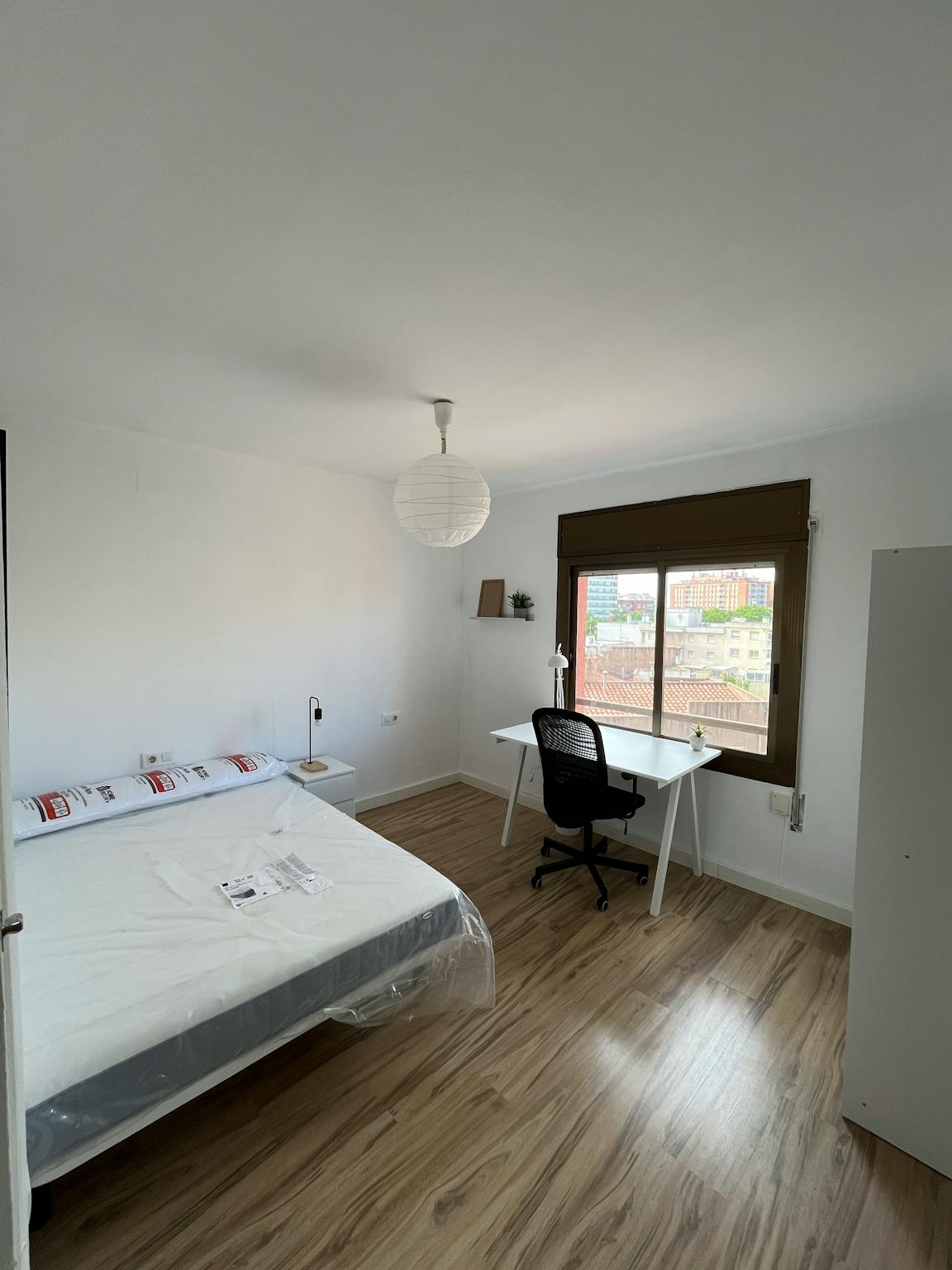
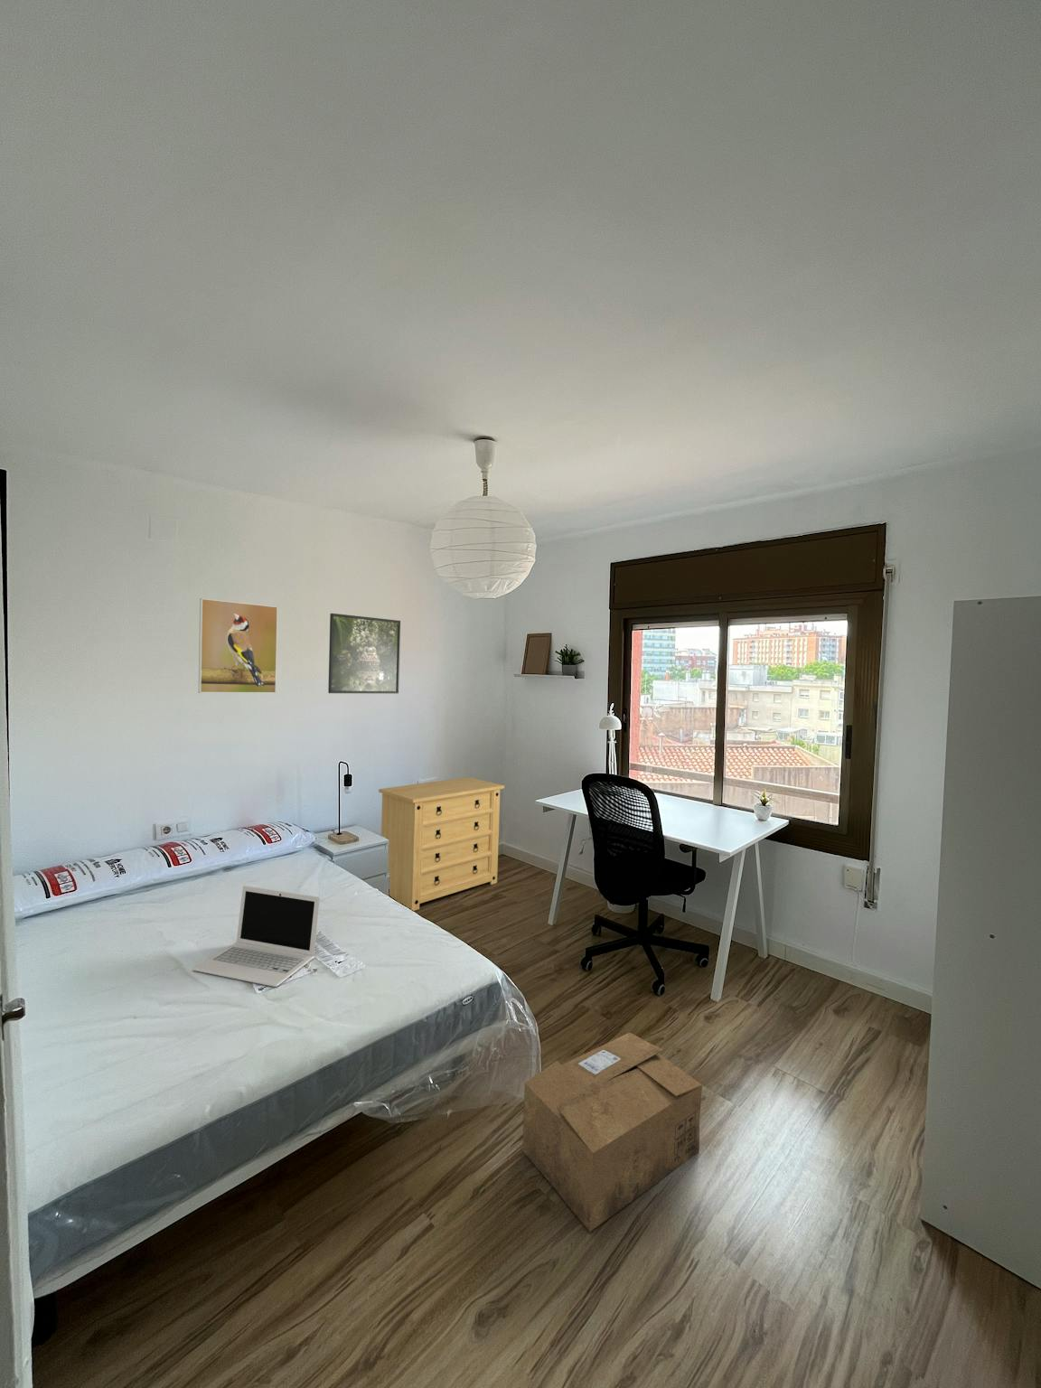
+ cardboard box [522,1032,703,1233]
+ laptop [191,884,320,988]
+ dresser [377,776,505,911]
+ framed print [198,598,279,694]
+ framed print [327,613,401,694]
